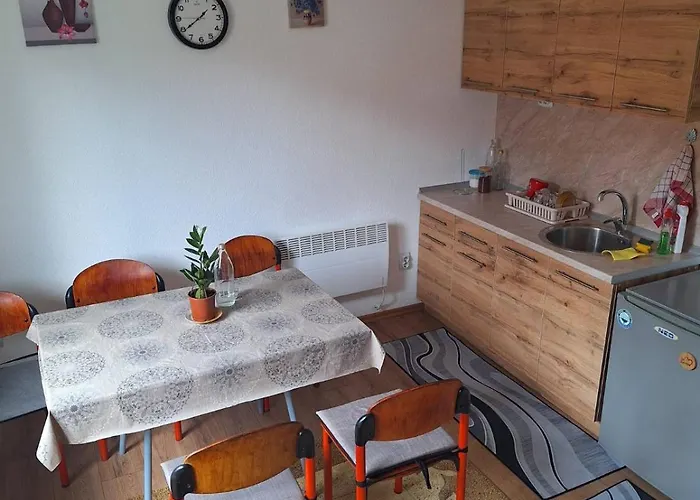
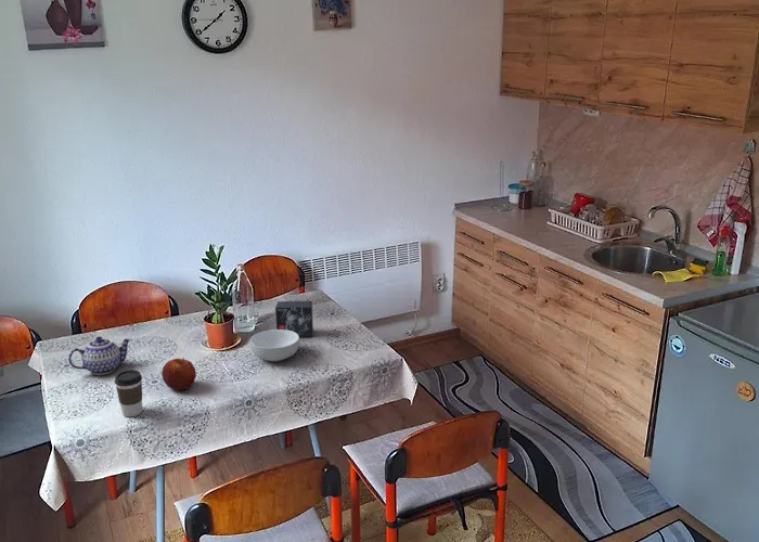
+ small box [274,300,314,338]
+ teapot [67,335,132,376]
+ cereal bowl [249,328,300,362]
+ apple [160,357,197,391]
+ coffee cup [114,369,143,417]
